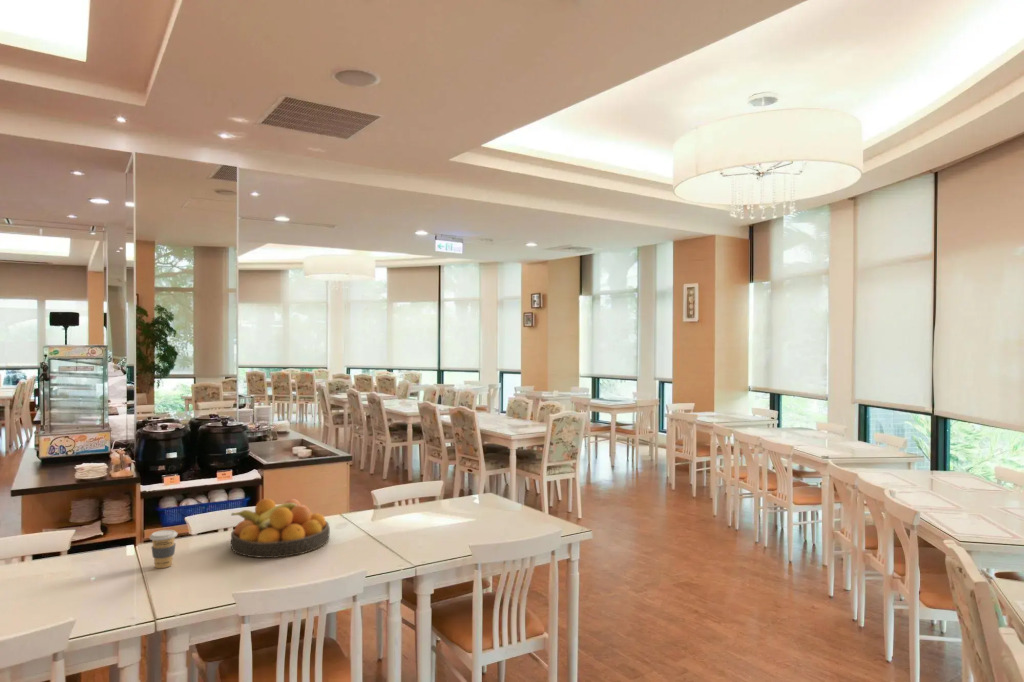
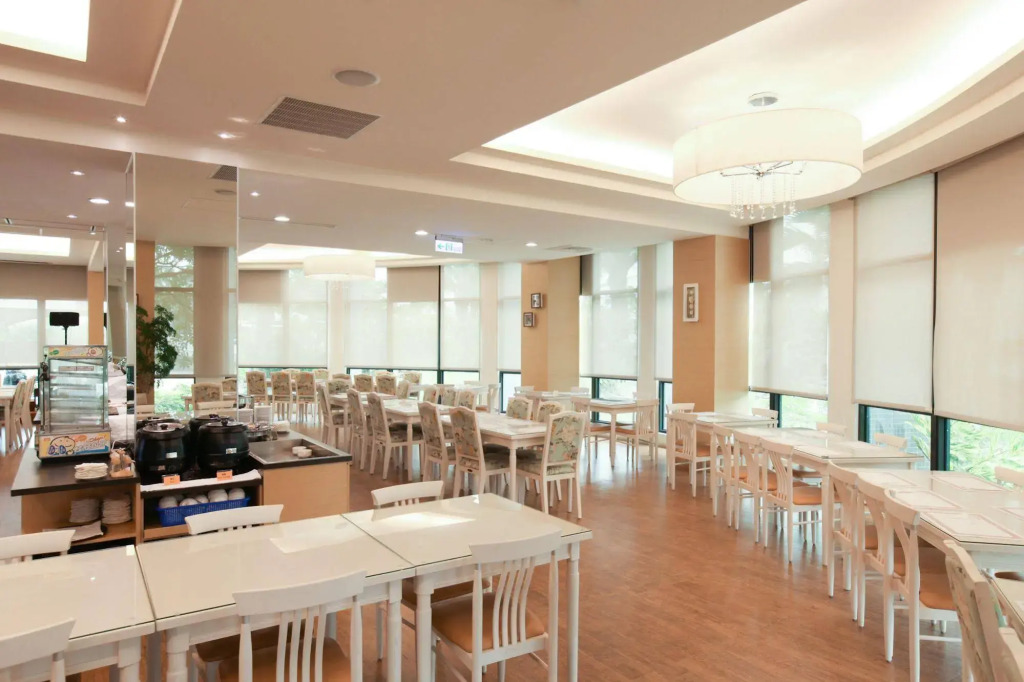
- fruit bowl [230,498,331,559]
- coffee cup [149,529,178,569]
